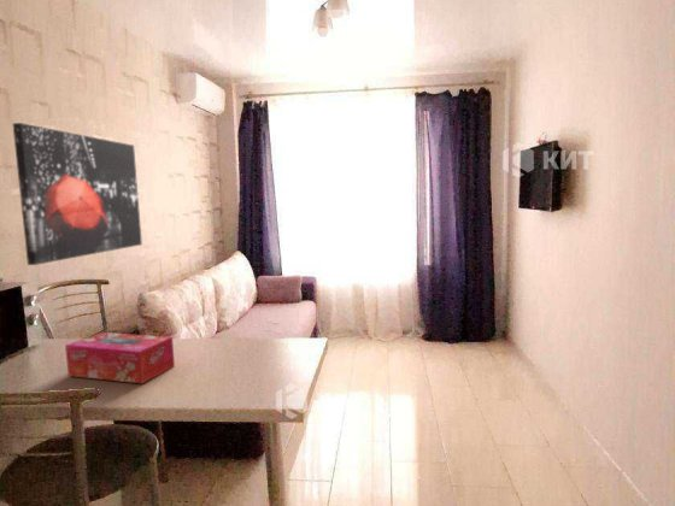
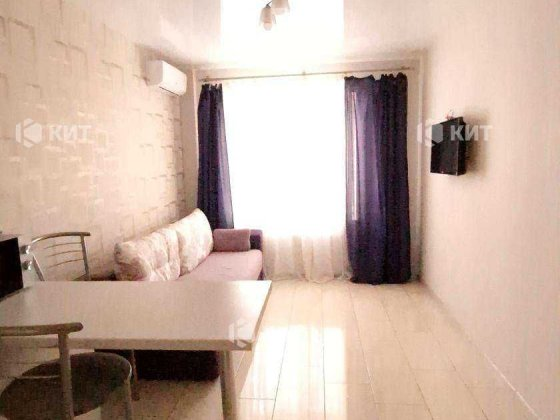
- wall art [12,122,143,266]
- tissue box [64,331,176,384]
